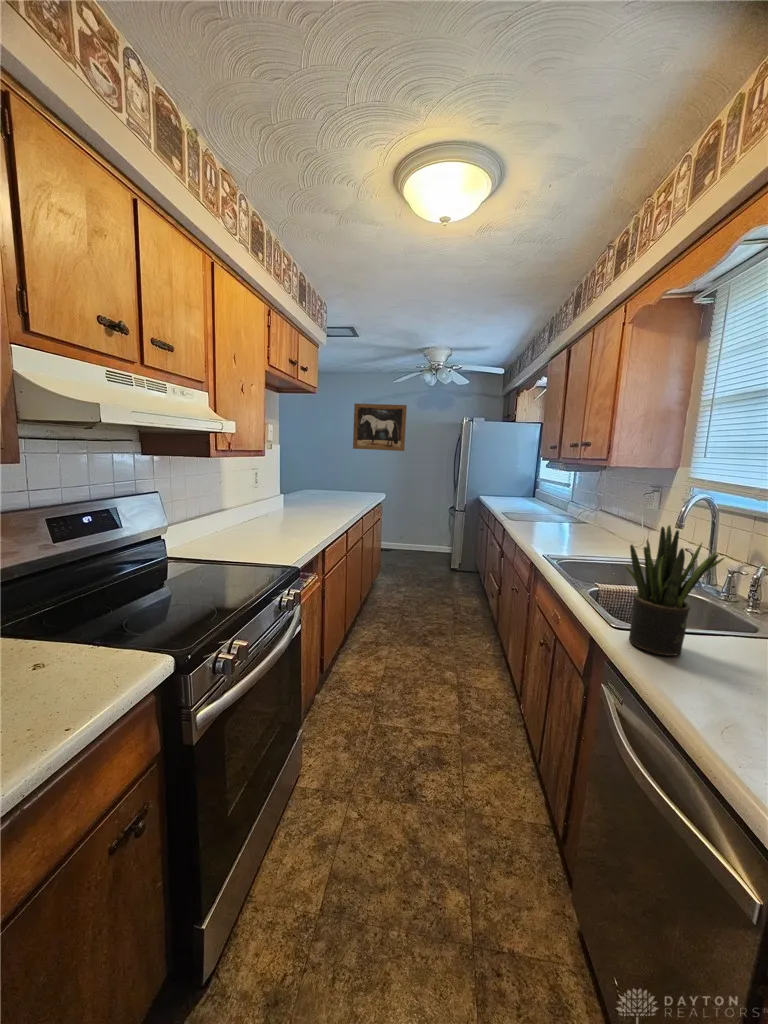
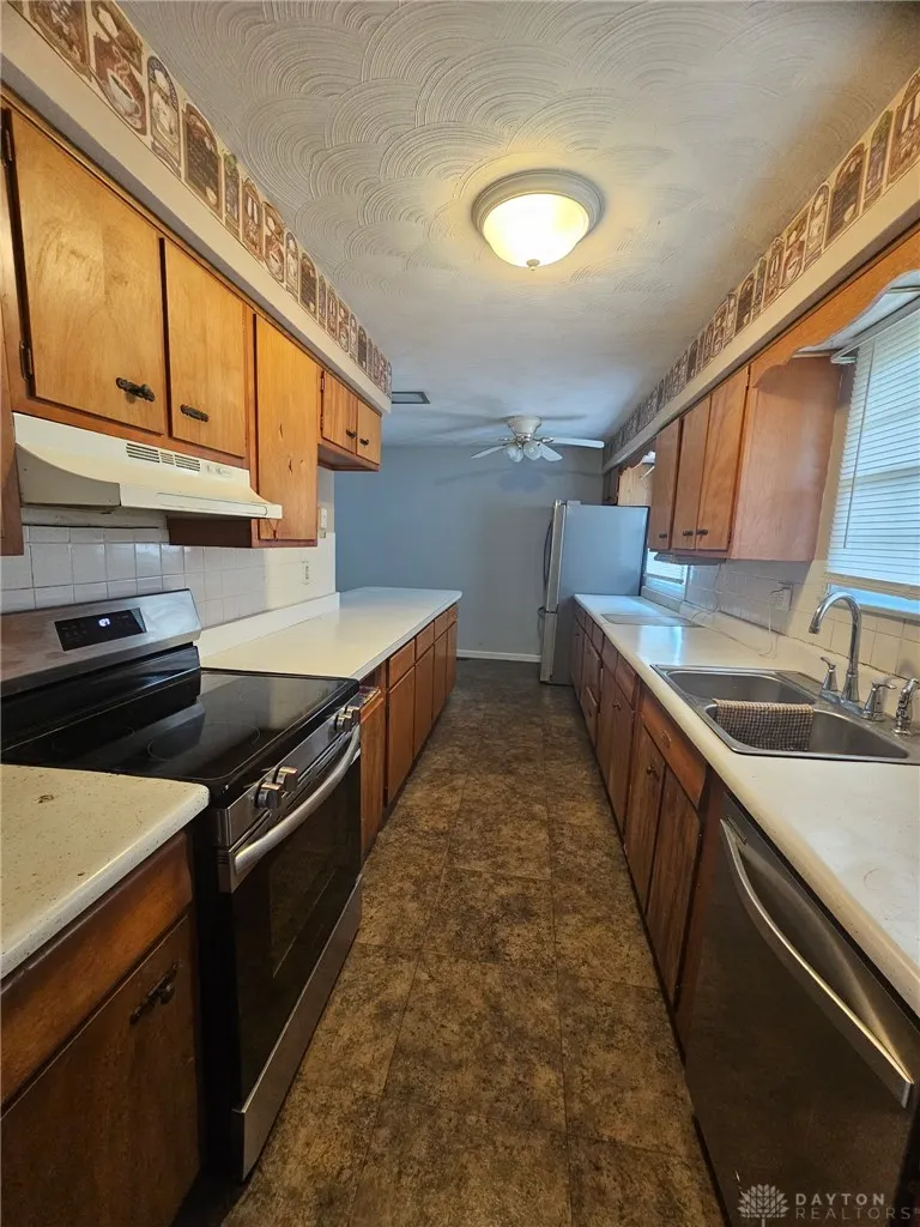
- wall art [352,403,408,452]
- potted plant [624,524,725,657]
